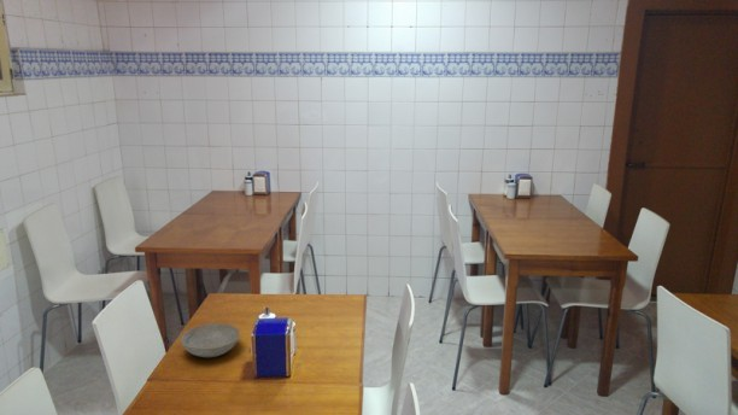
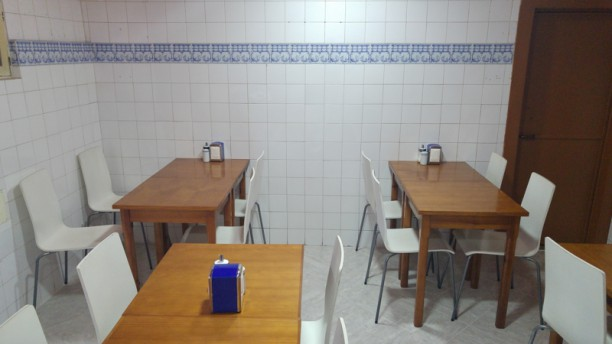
- bowl [178,322,241,358]
